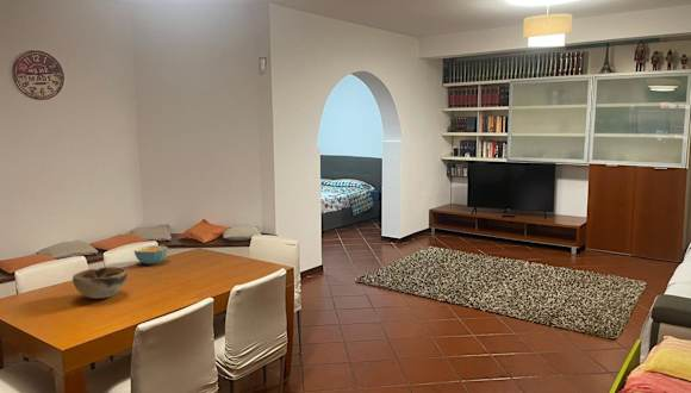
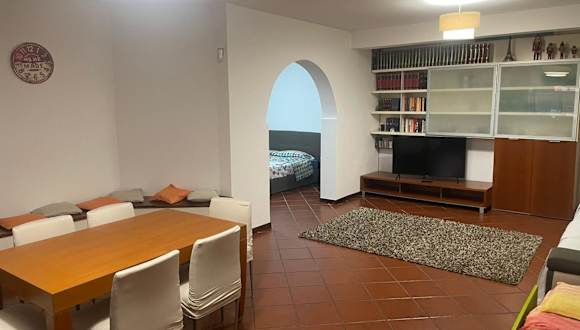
- decorative bowl [71,266,129,300]
- cereal bowl [133,244,169,266]
